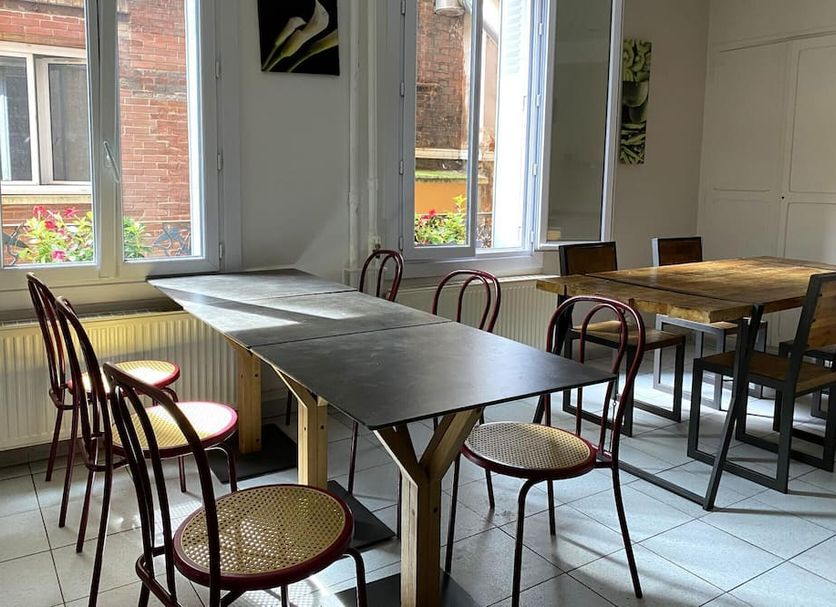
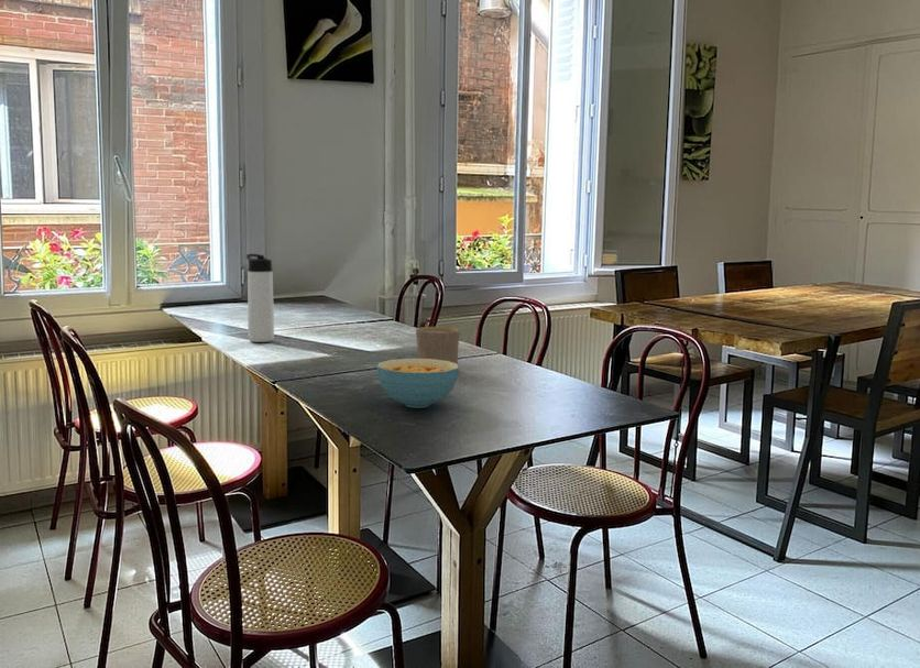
+ cup [415,326,461,364]
+ thermos bottle [245,253,275,343]
+ cereal bowl [375,358,460,409]
